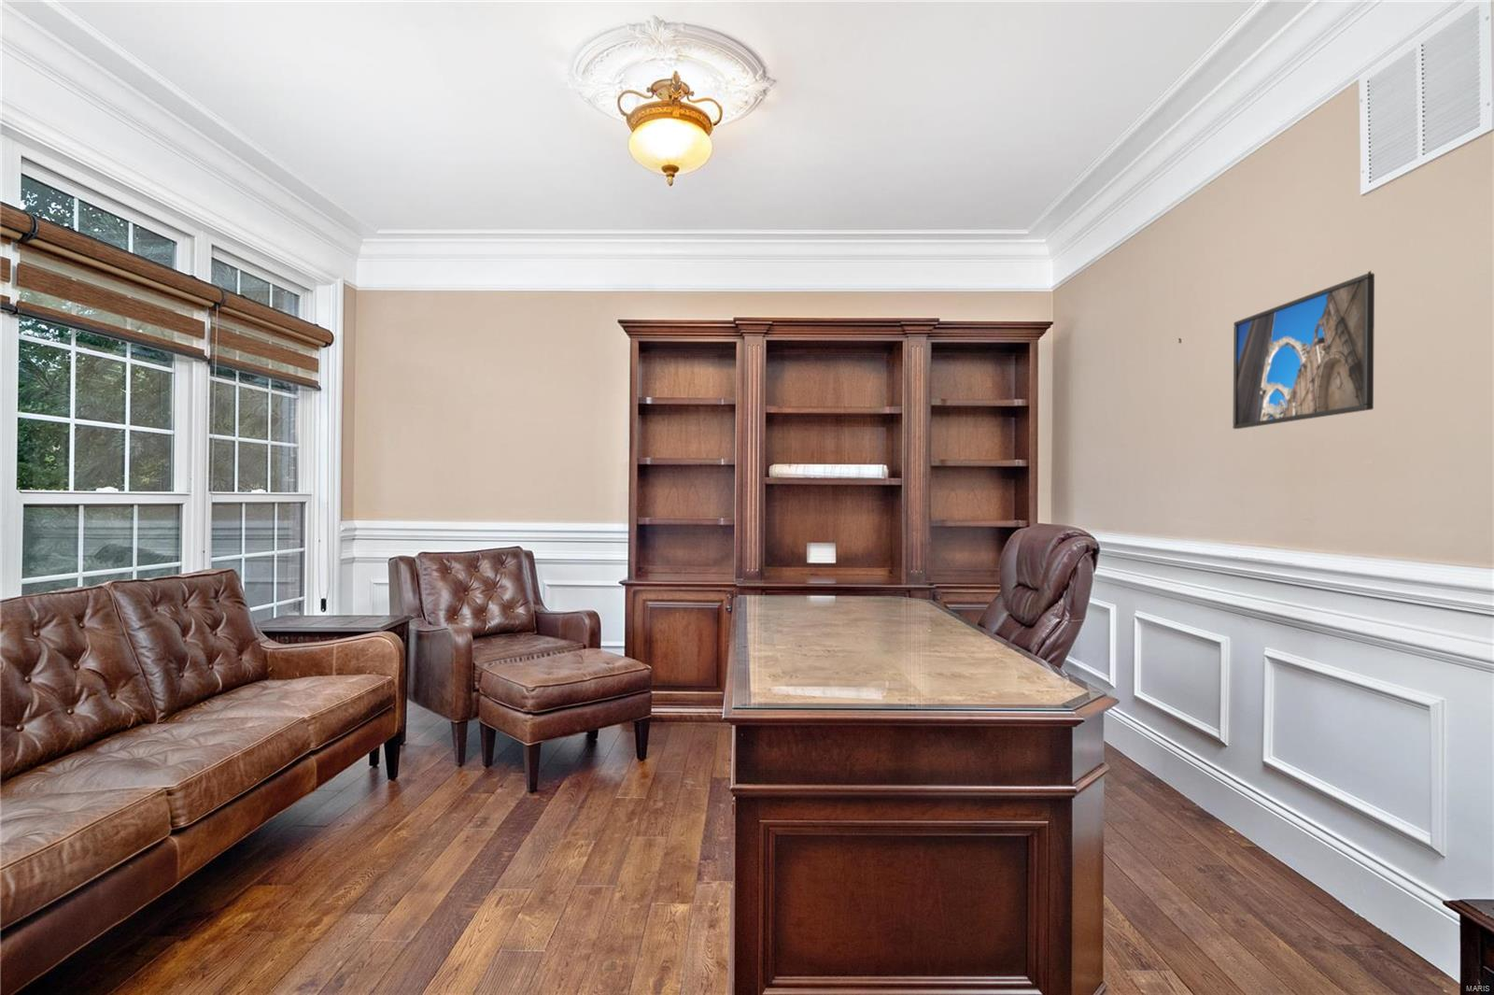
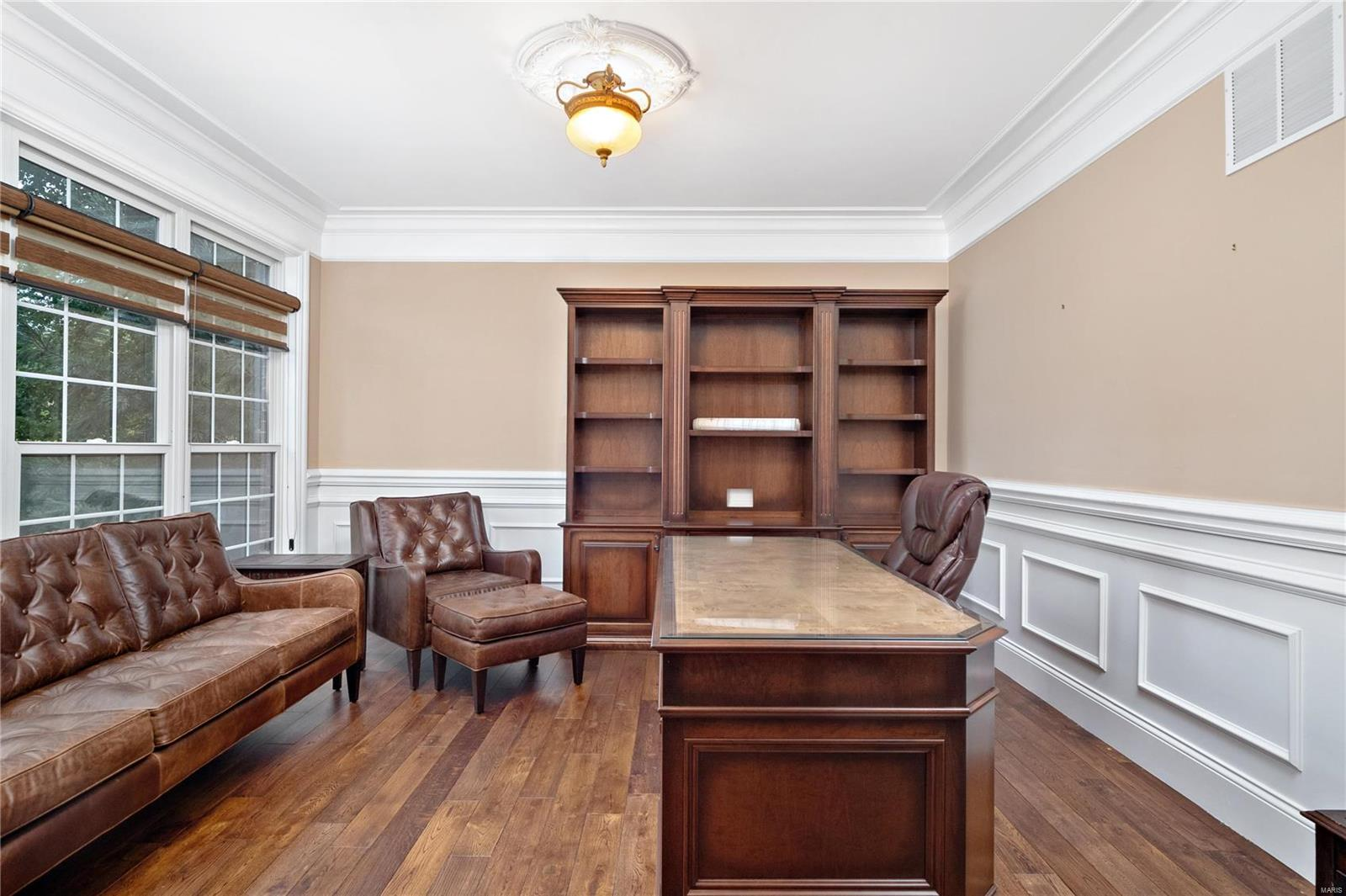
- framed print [1232,272,1375,430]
